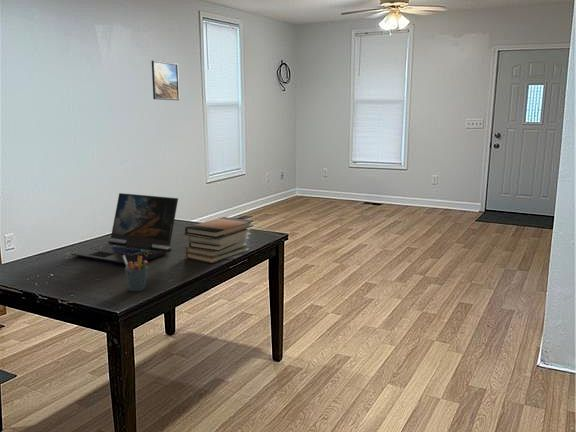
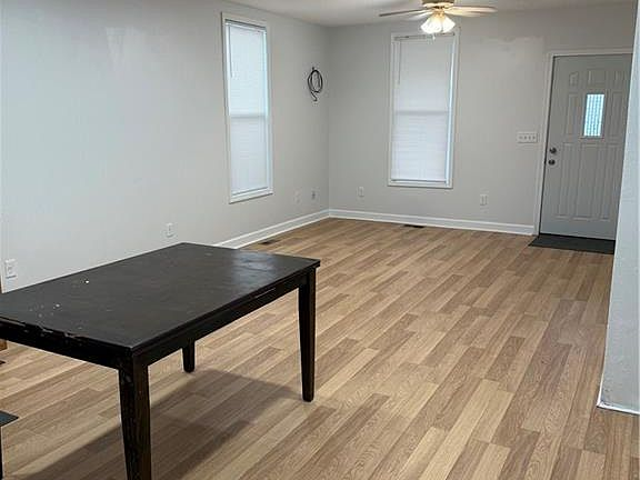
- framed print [151,60,180,101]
- laptop [70,192,179,265]
- pen holder [123,255,148,292]
- book stack [184,216,255,264]
